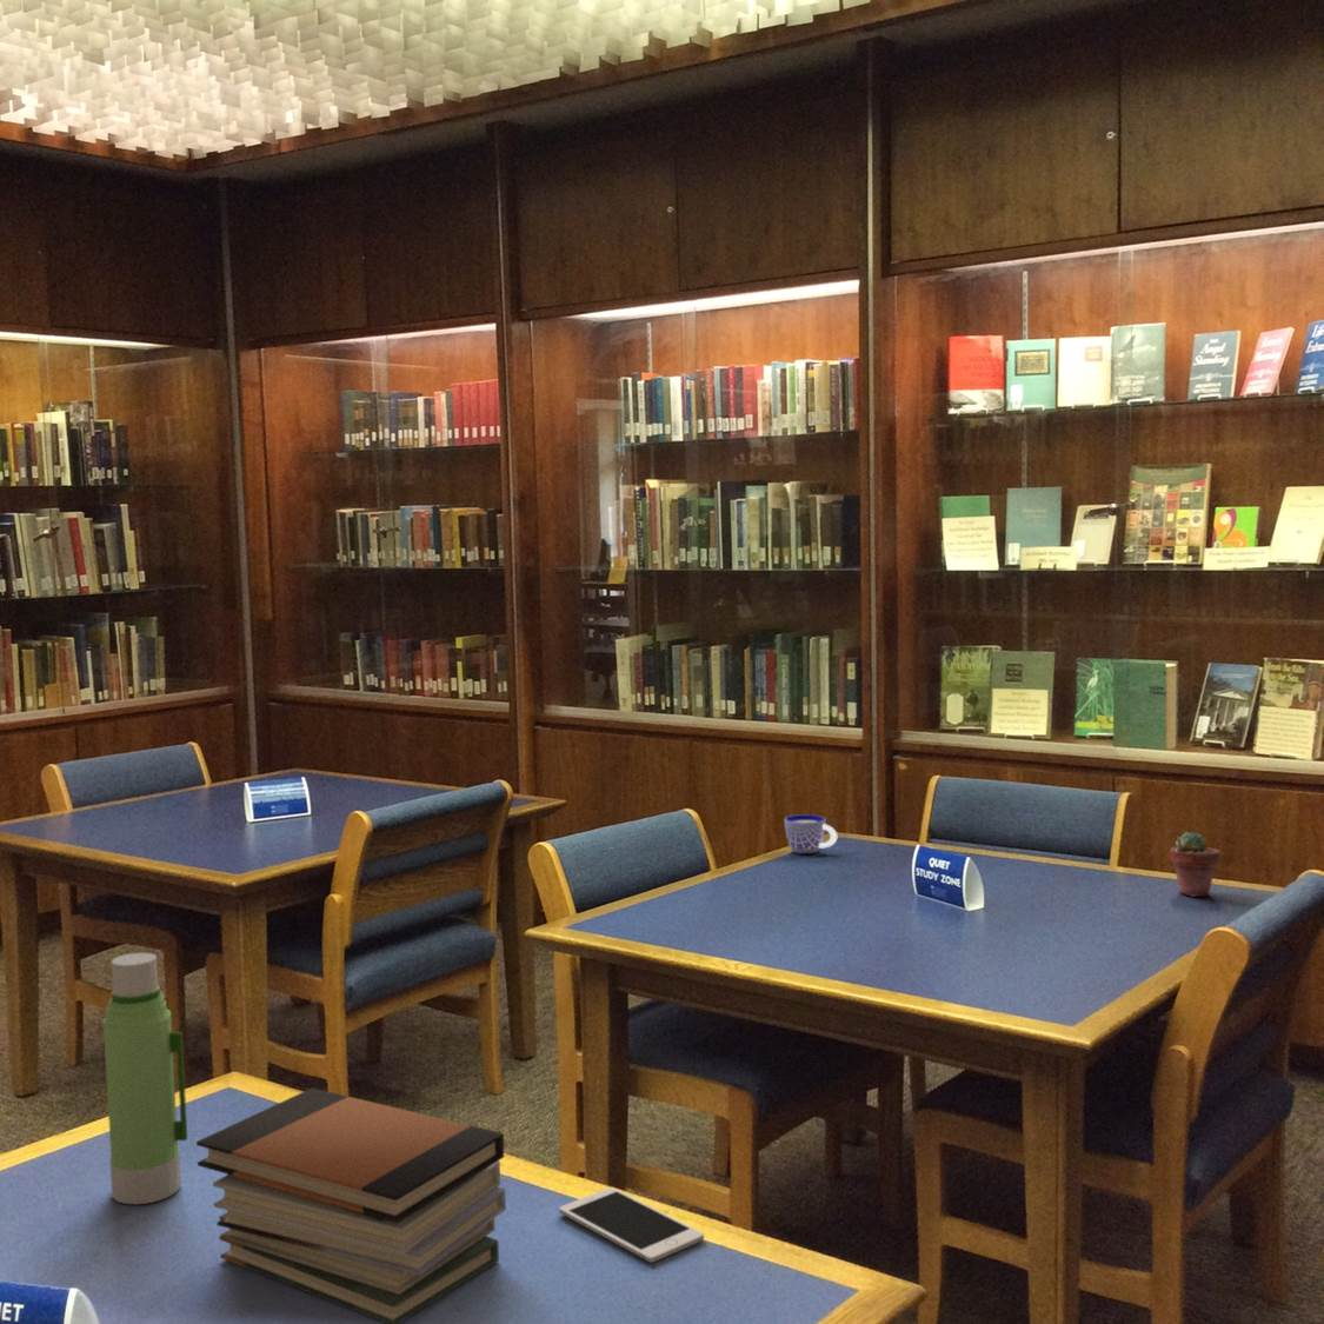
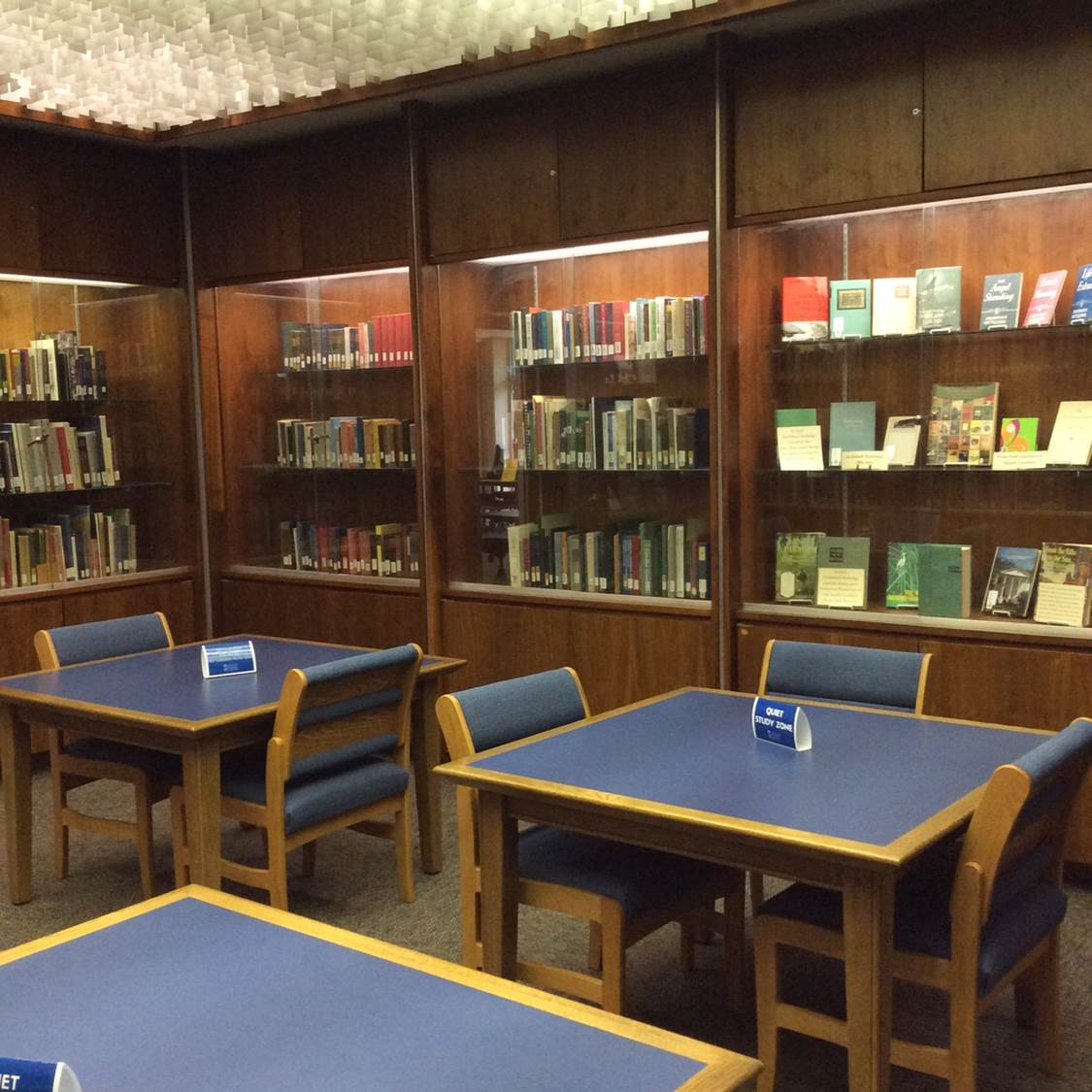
- potted succulent [1169,831,1221,898]
- cell phone [558,1186,704,1263]
- water bottle [102,952,188,1205]
- cup [783,814,838,855]
- book stack [195,1086,507,1324]
